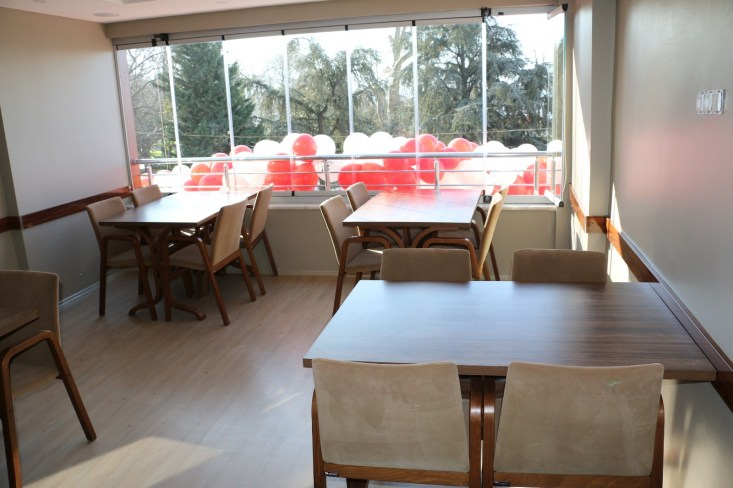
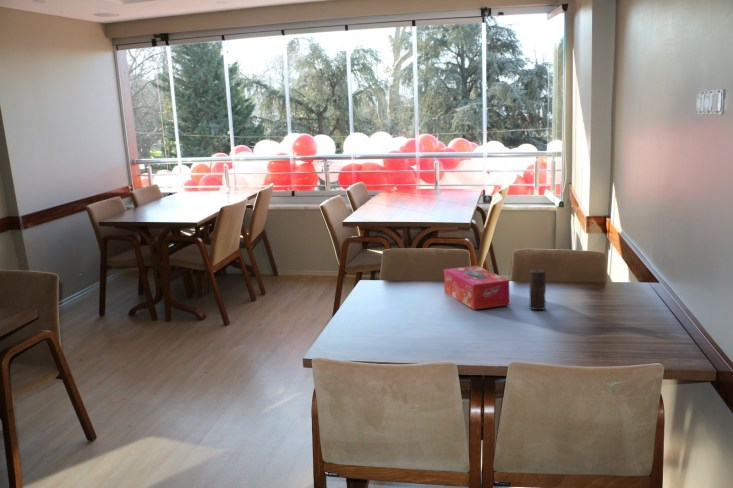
+ candle [528,268,547,311]
+ tissue box [443,265,510,311]
